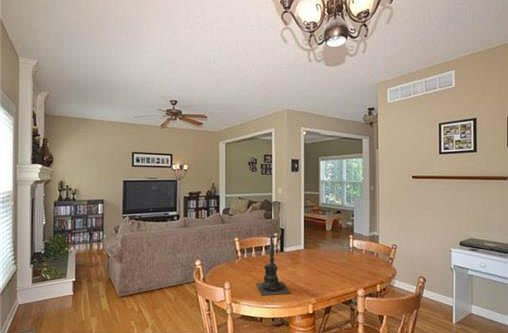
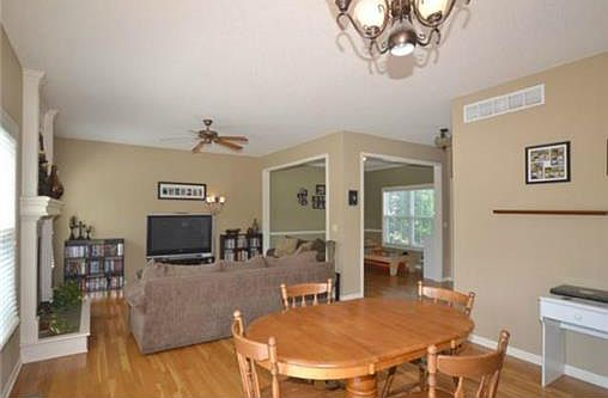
- candle holder [255,227,291,296]
